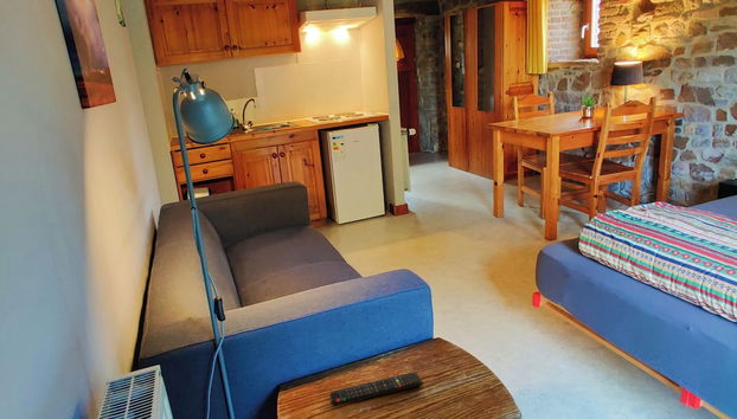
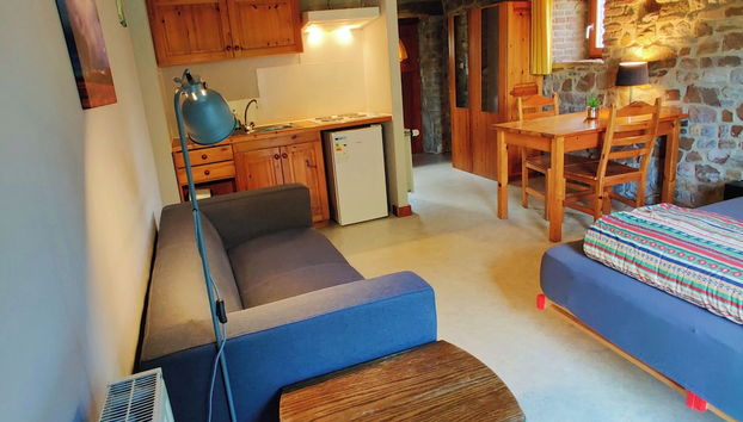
- remote control [329,370,424,407]
